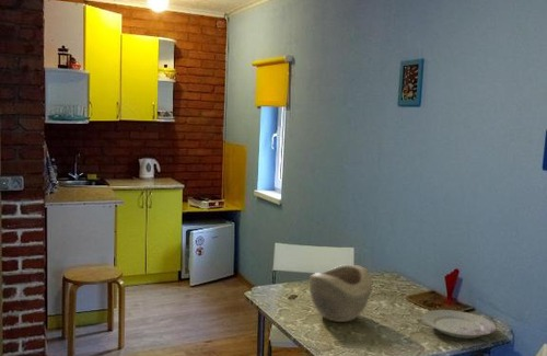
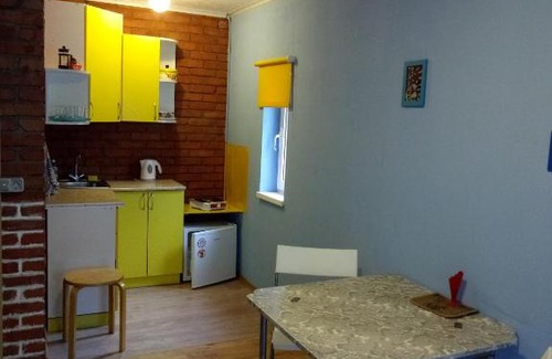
- decorative bowl [309,264,373,323]
- plate [421,309,498,340]
